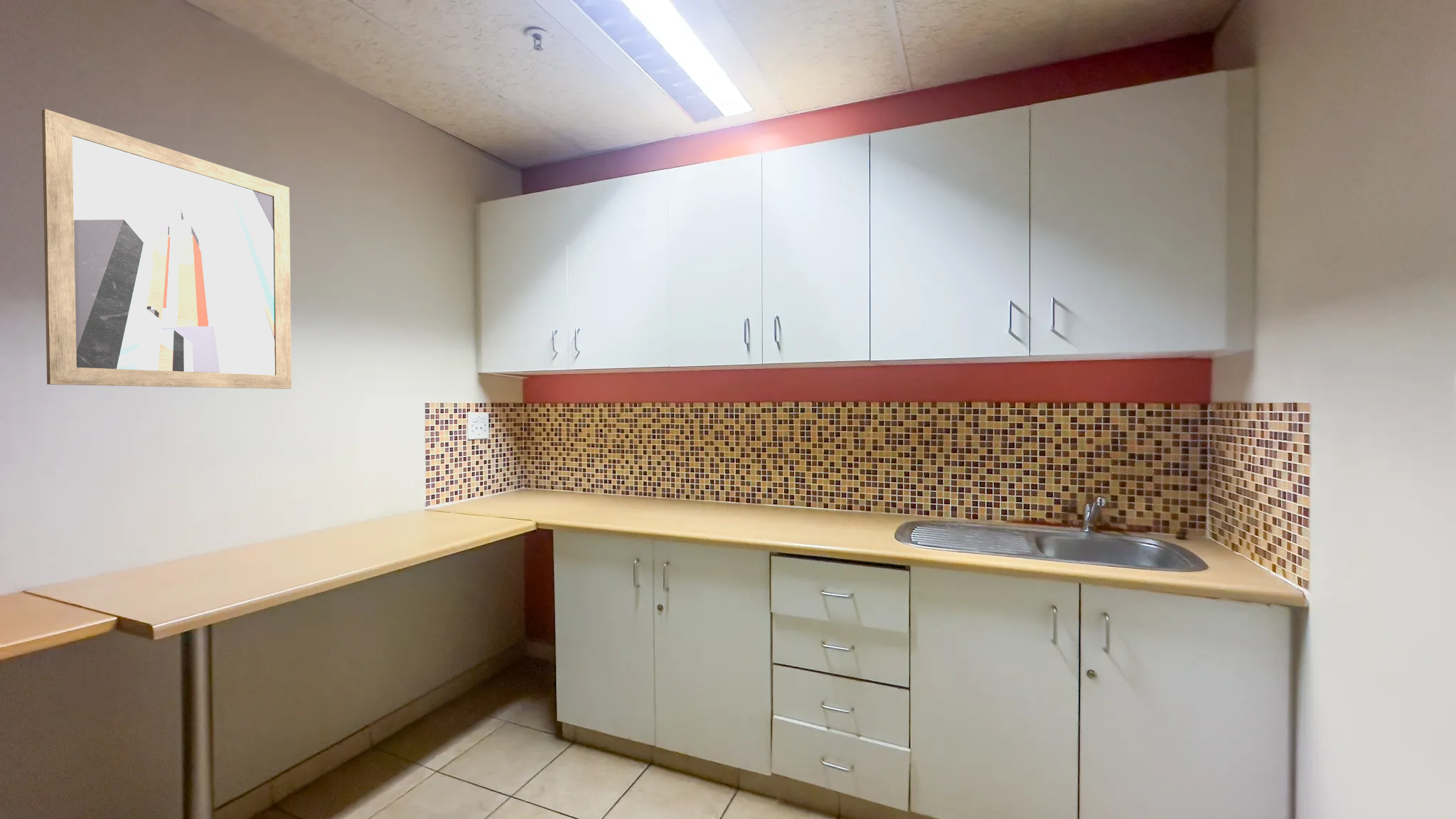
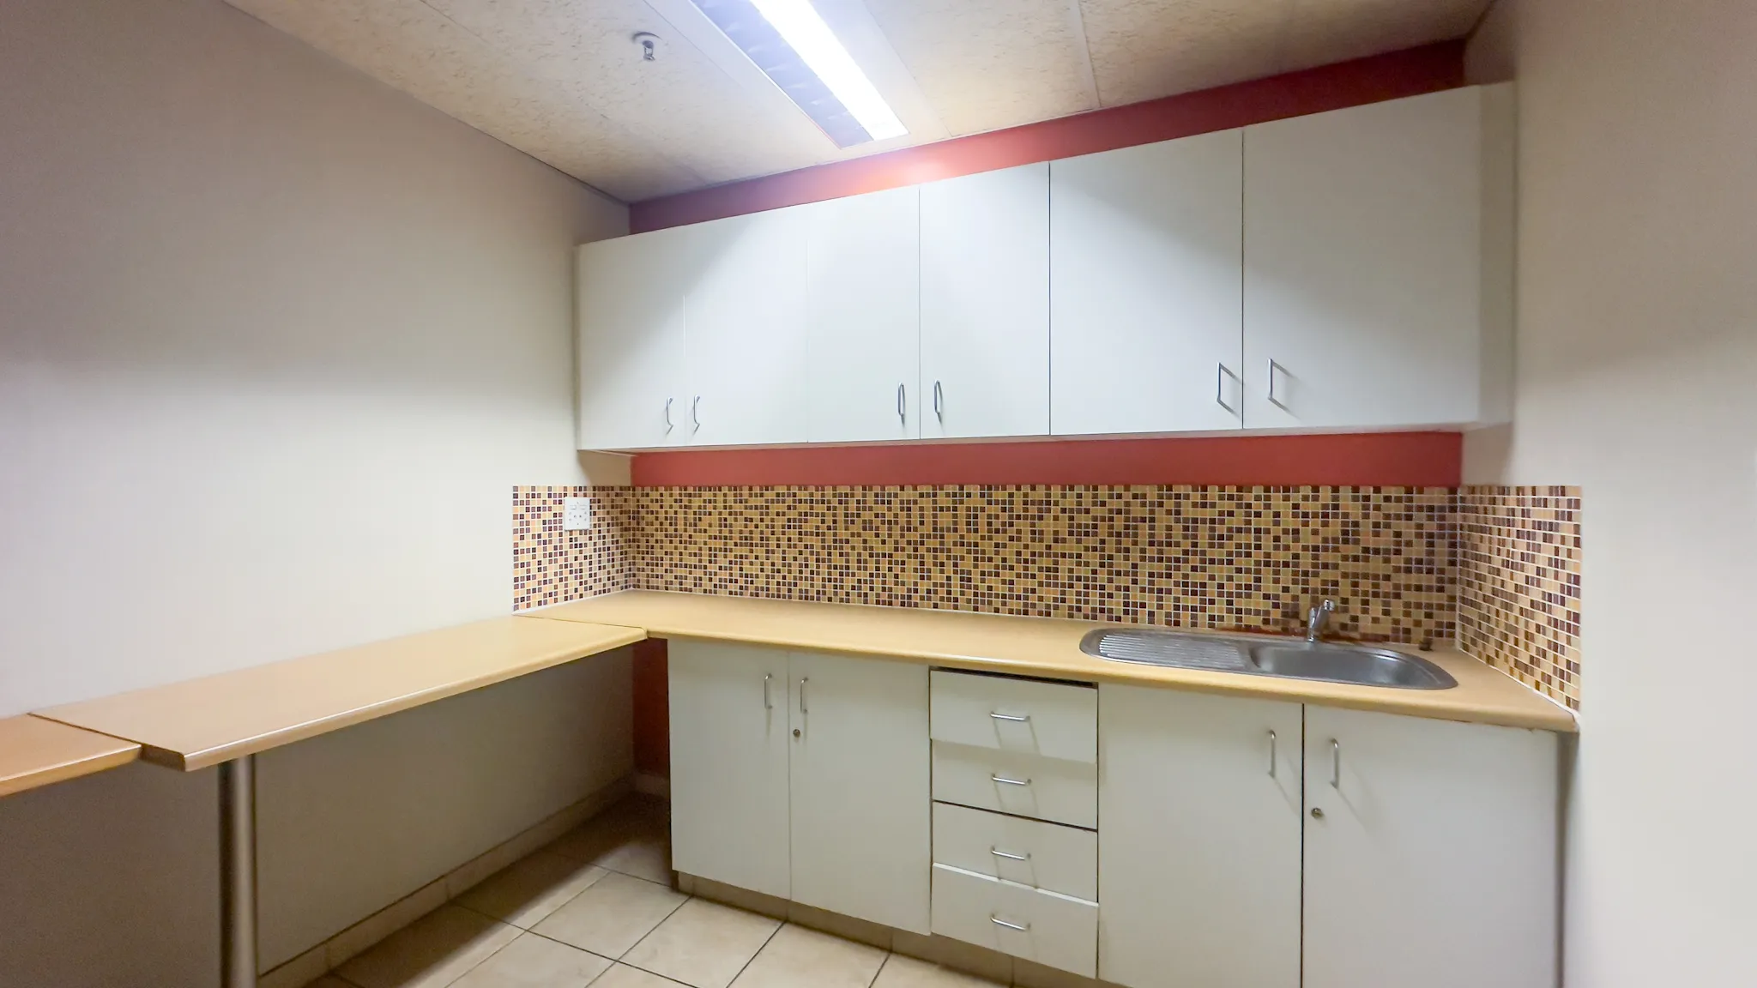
- wall art [41,108,292,390]
